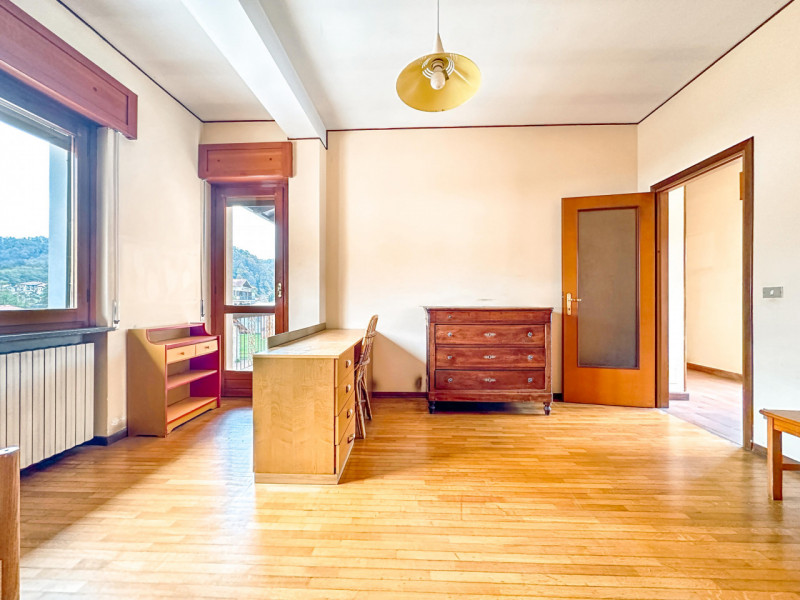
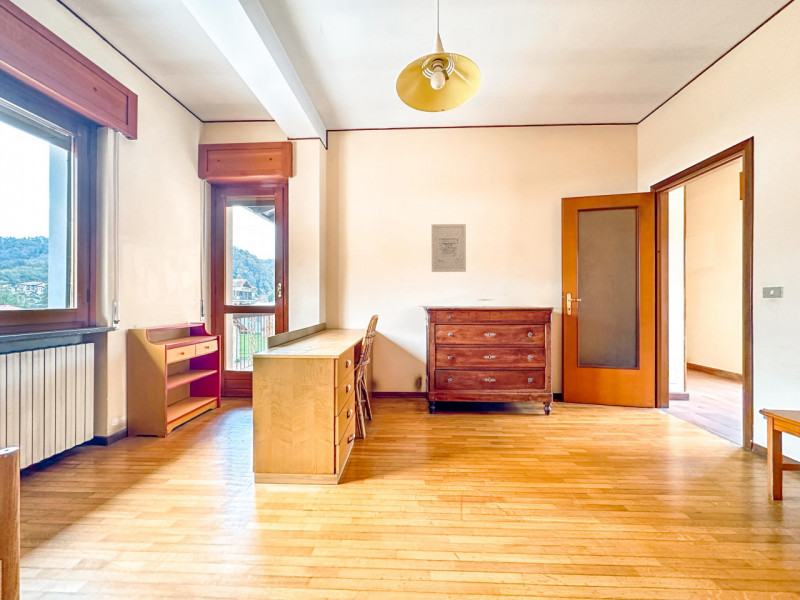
+ wall art [431,223,467,273]
